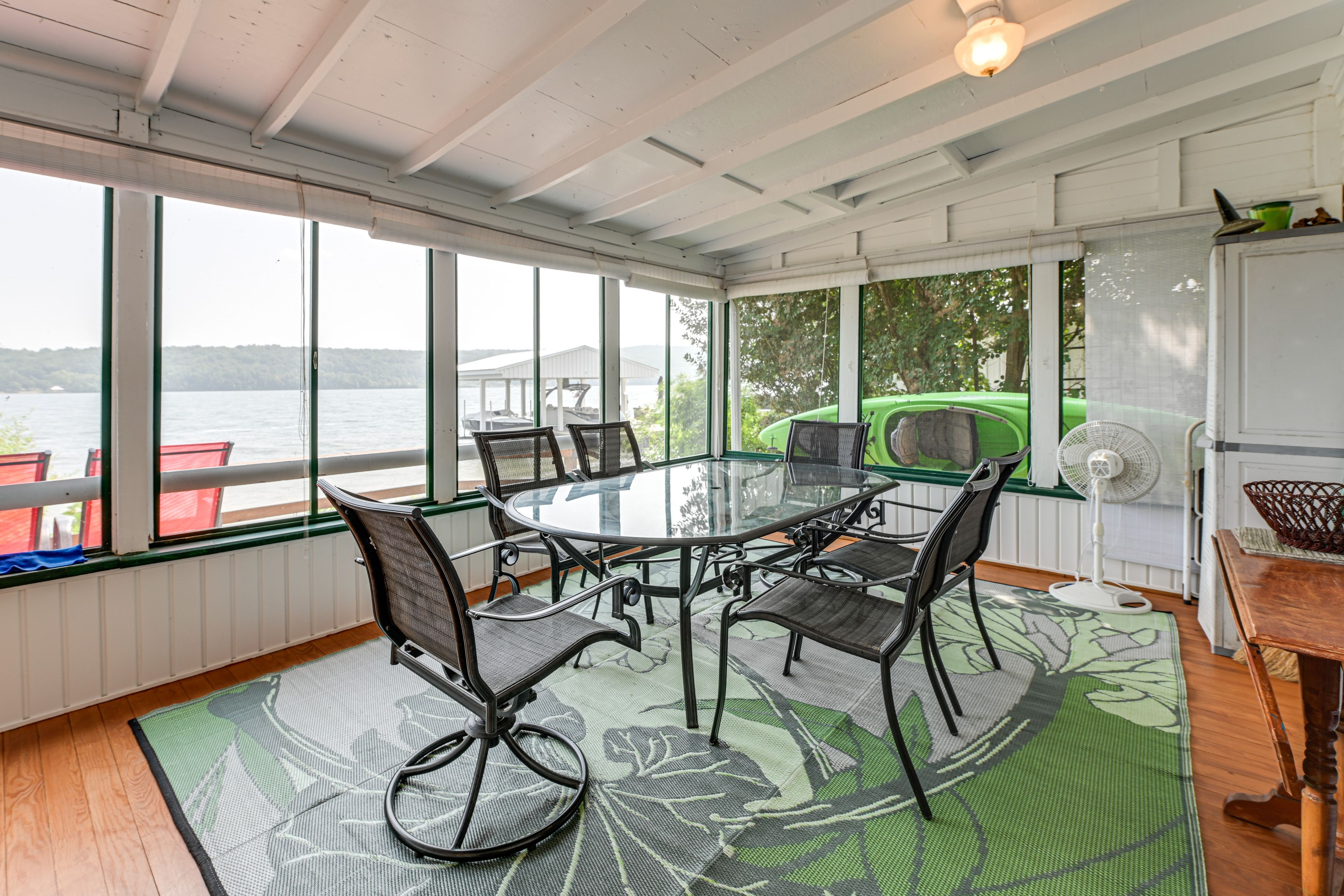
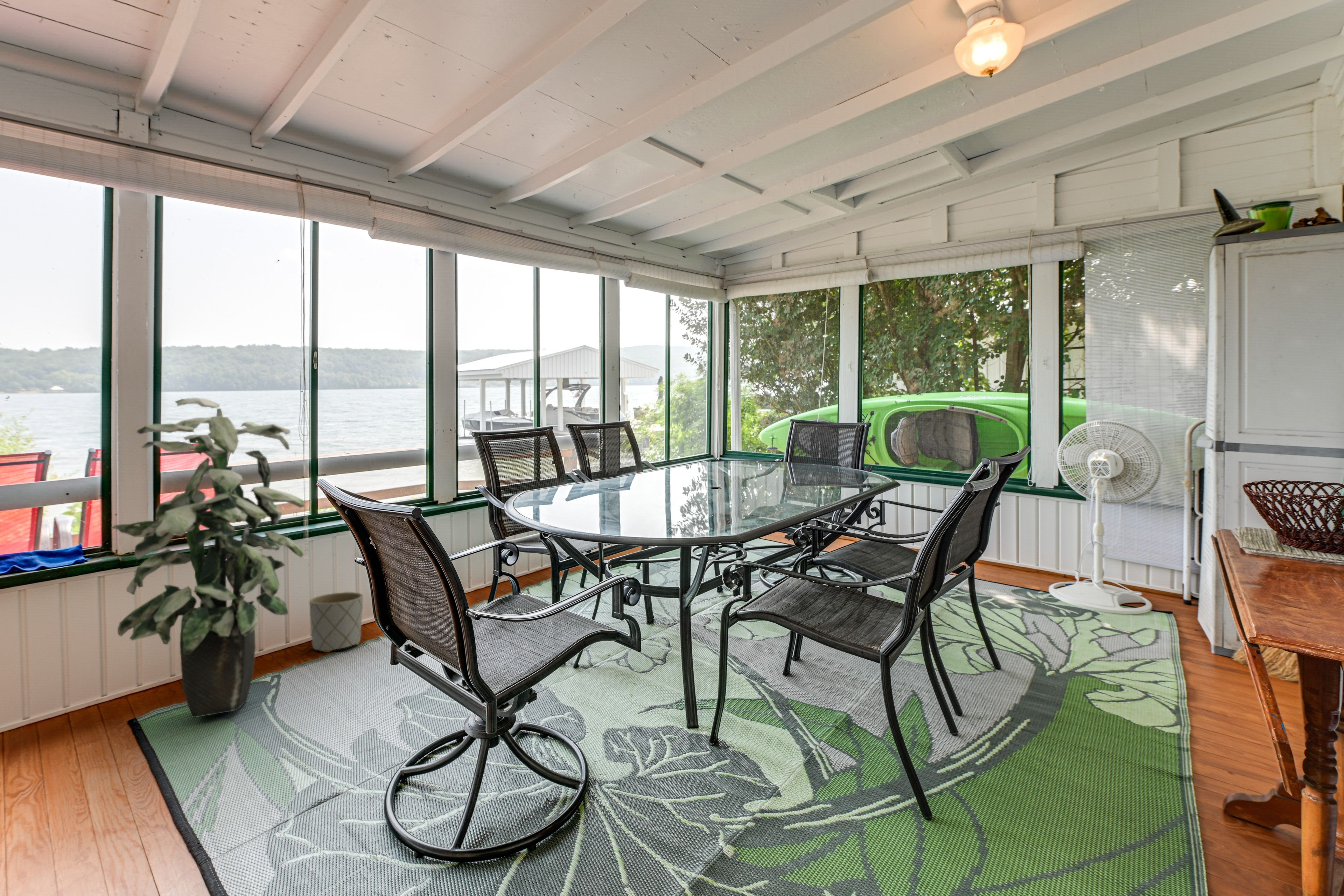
+ indoor plant [111,398,305,718]
+ planter [309,592,363,653]
